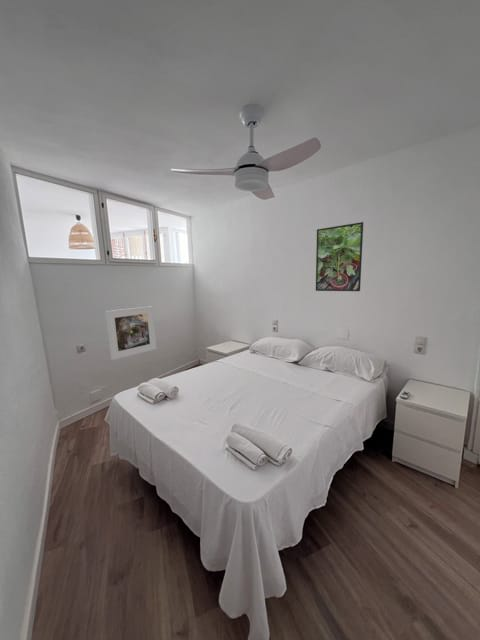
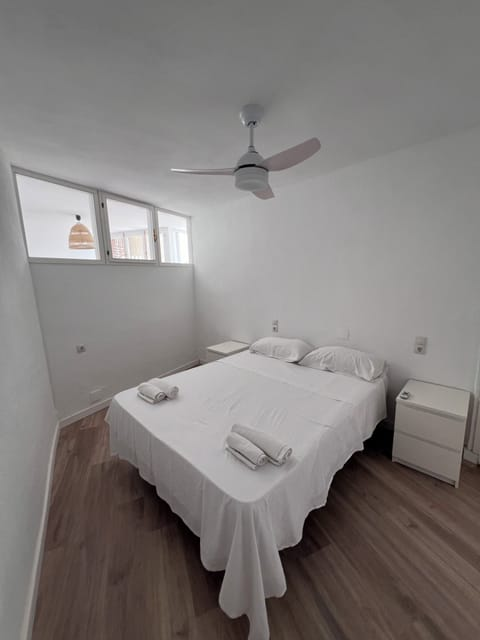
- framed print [315,221,364,292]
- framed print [104,305,158,361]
